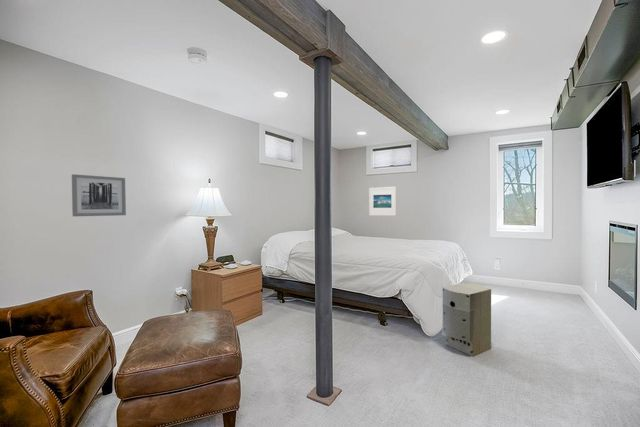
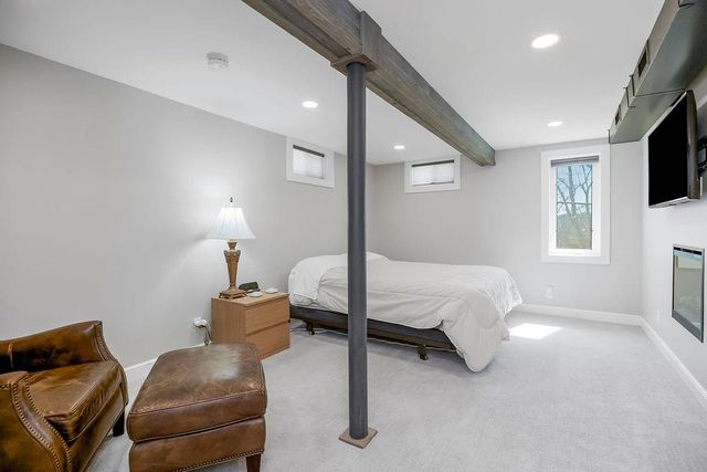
- air purifier [442,282,492,357]
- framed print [368,186,397,217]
- wall art [71,173,127,217]
